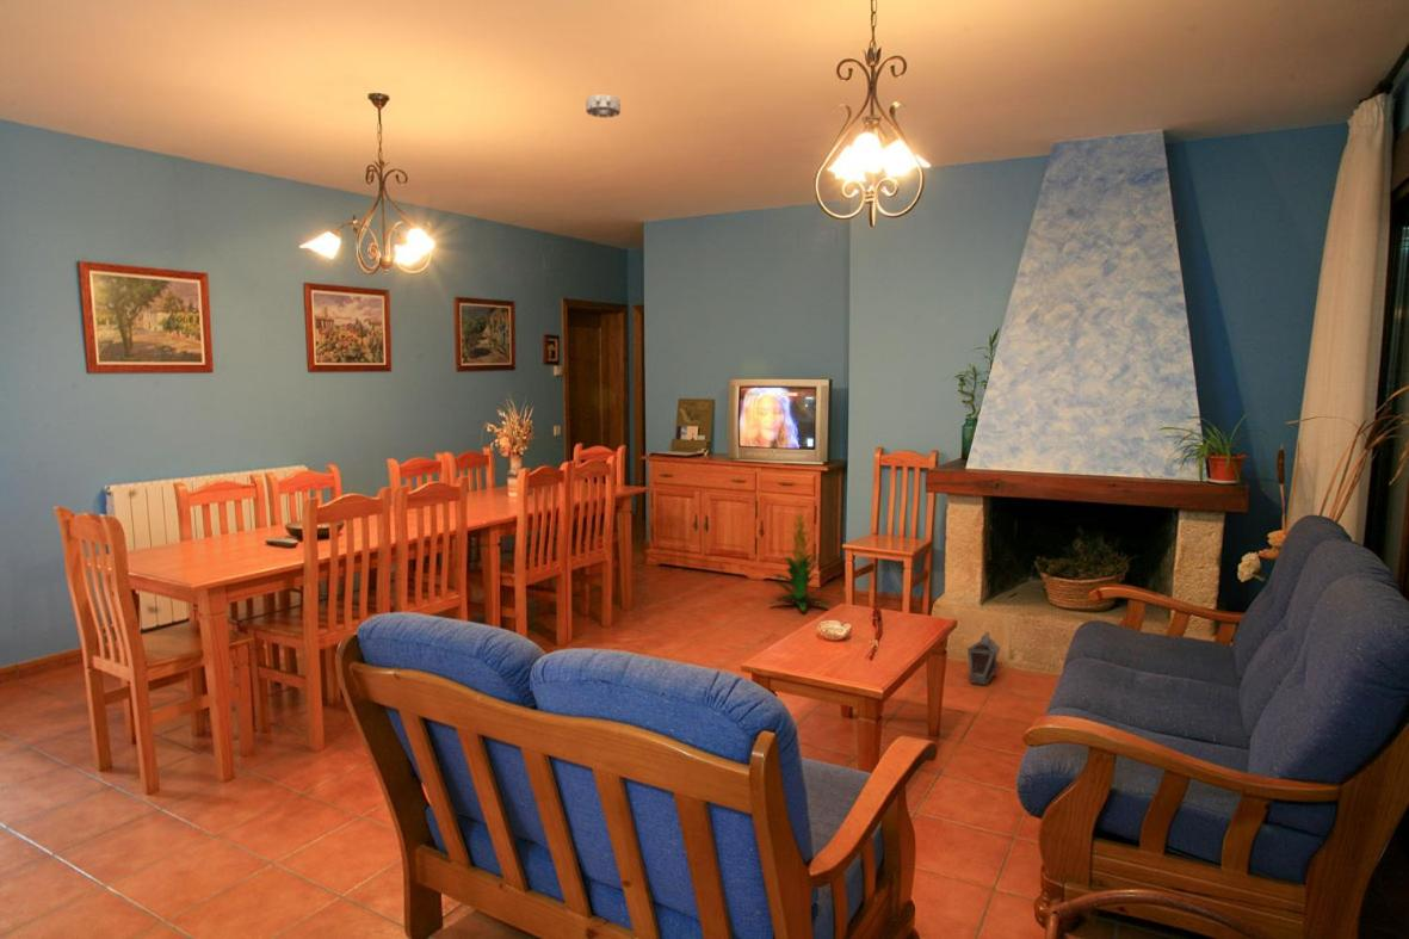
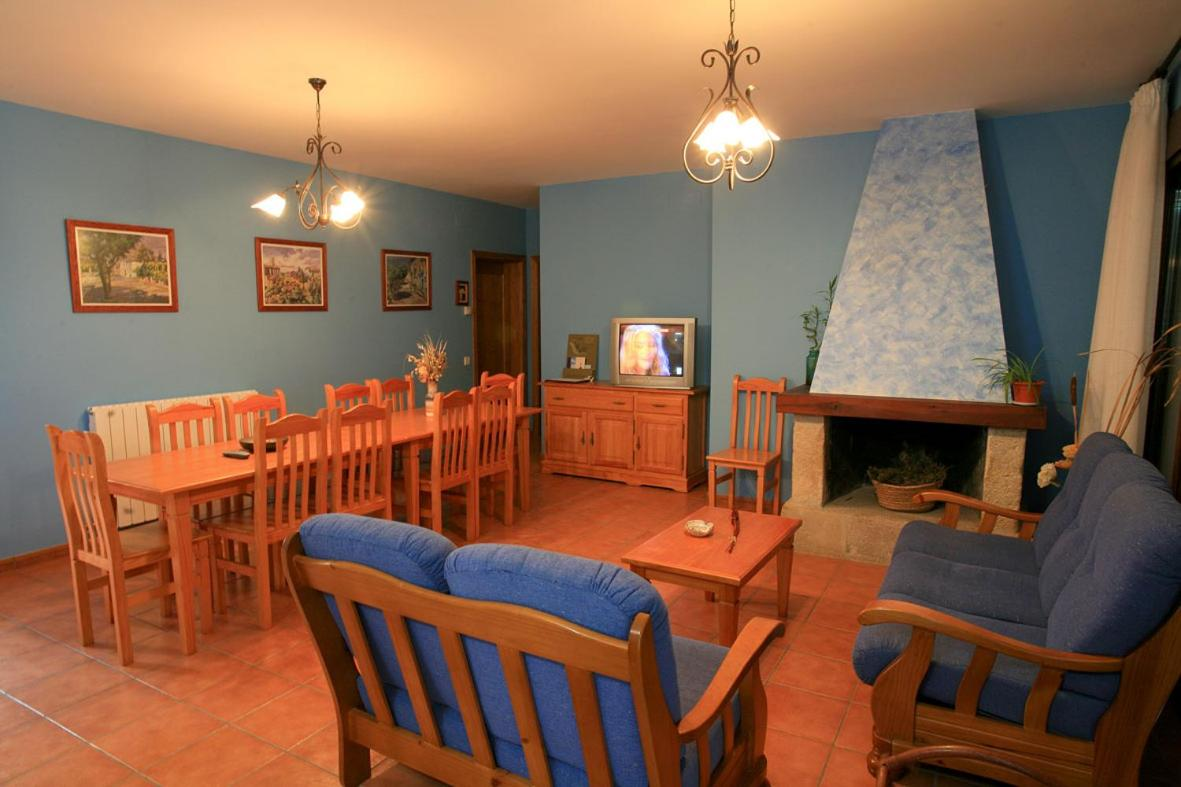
- lantern [966,631,1001,686]
- indoor plant [768,507,832,612]
- smoke detector [585,93,622,118]
